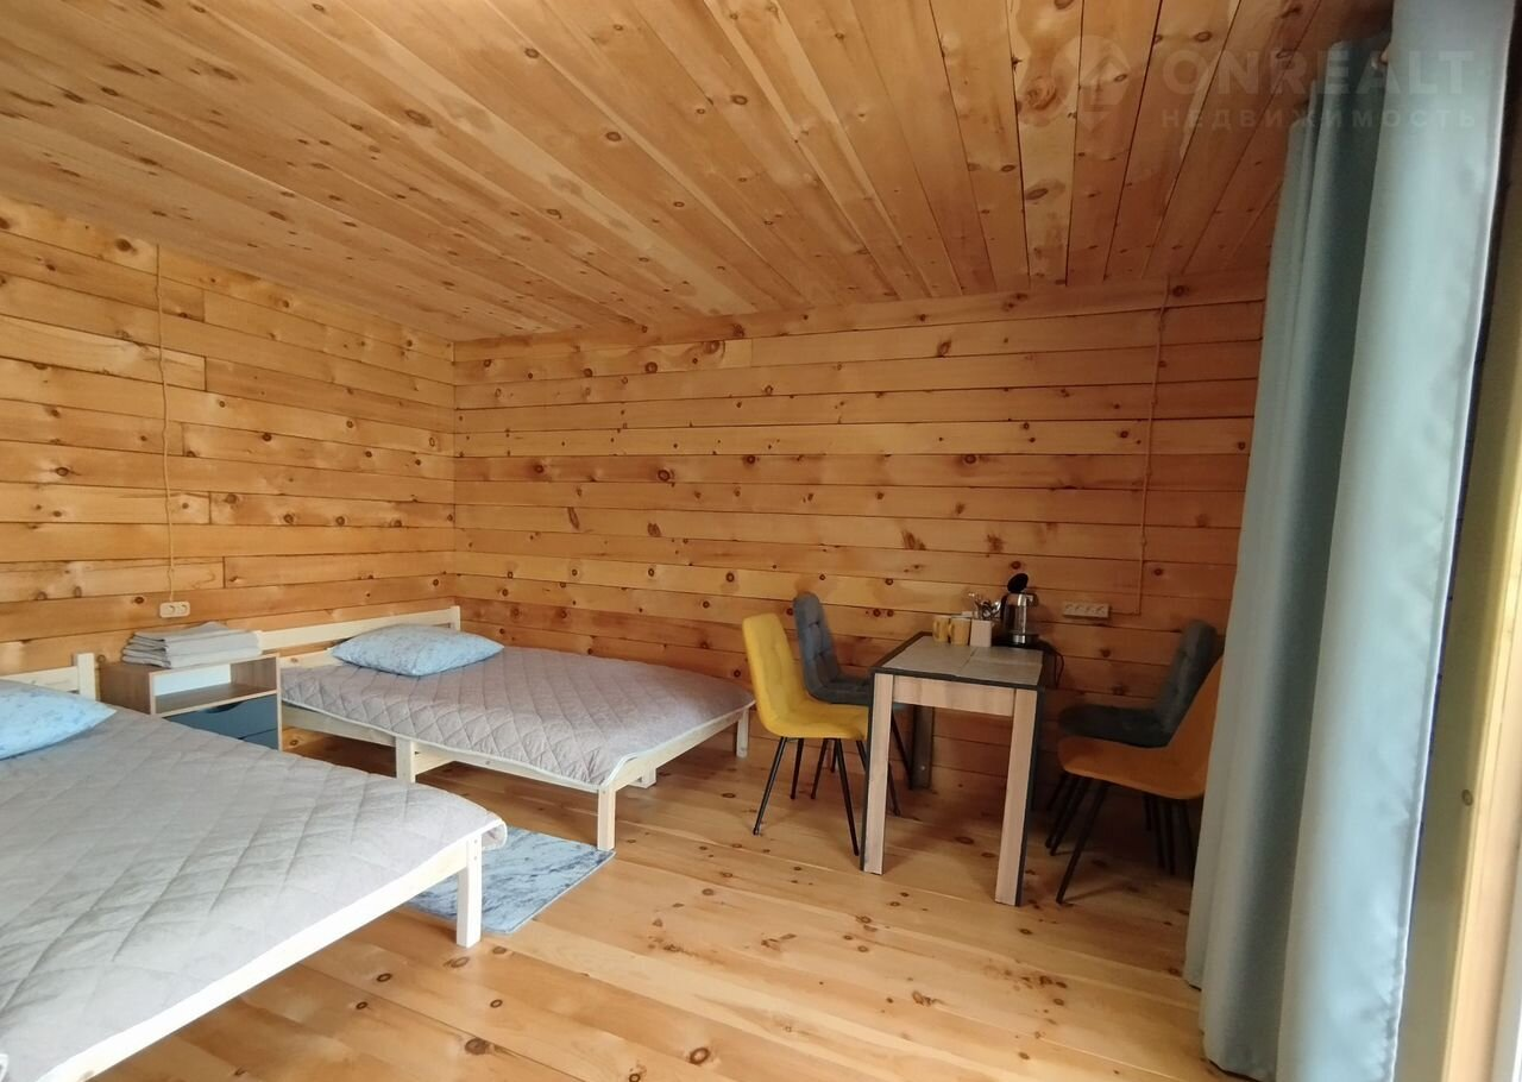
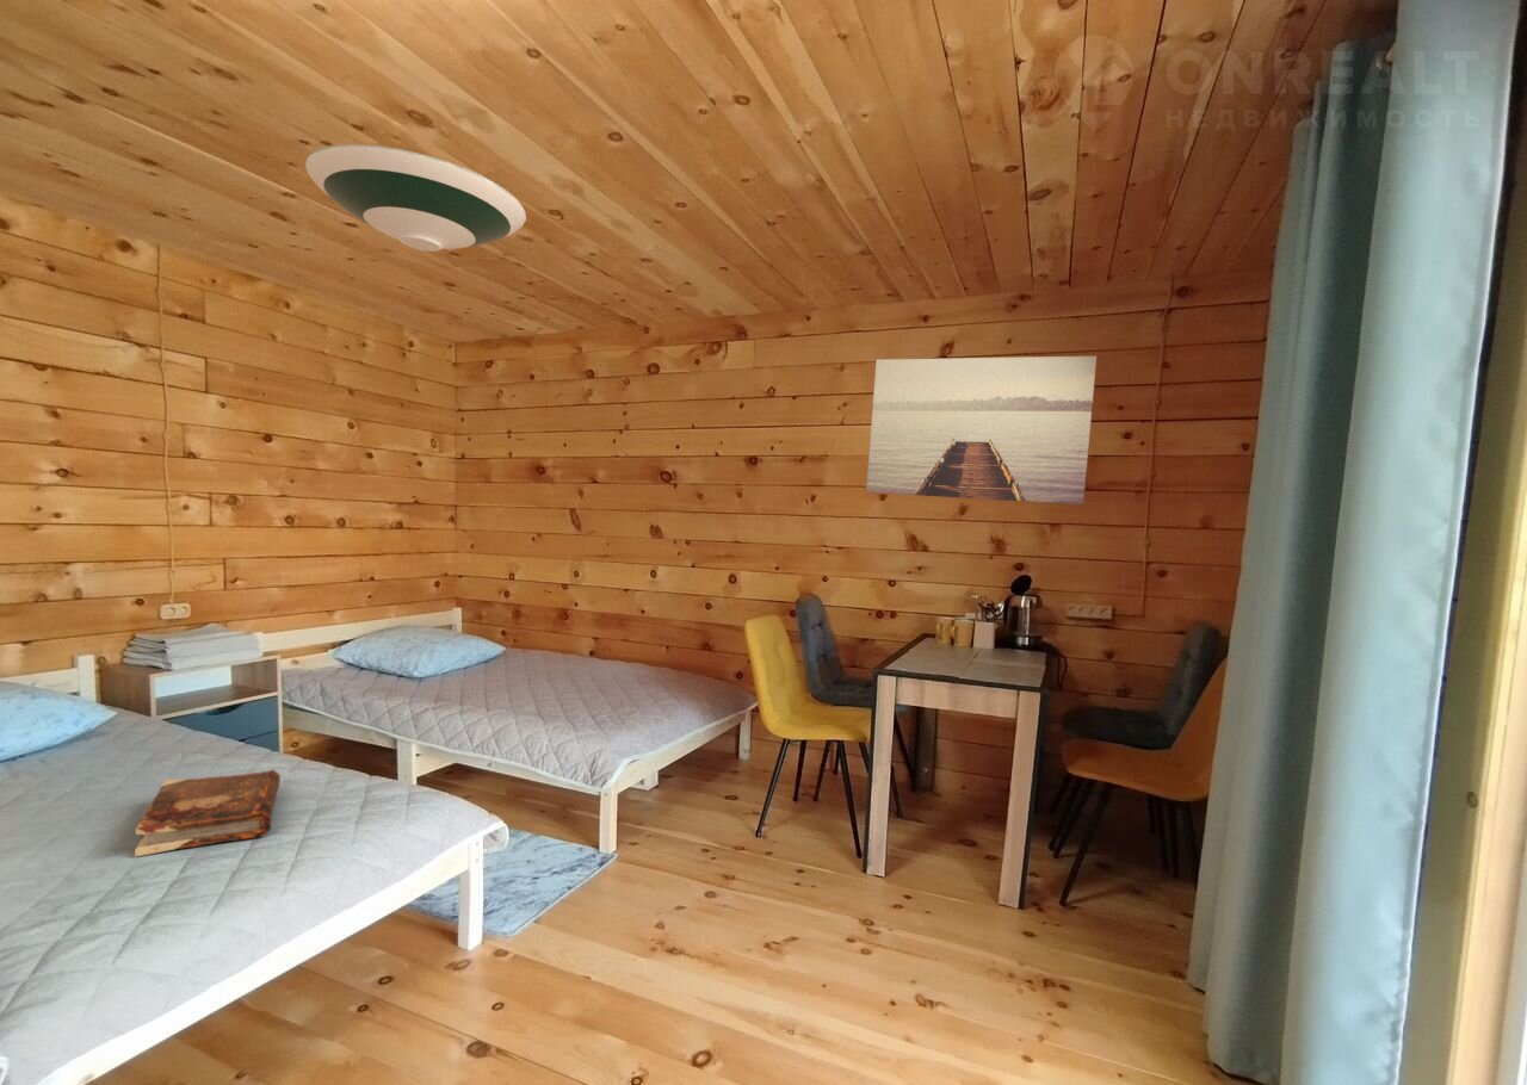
+ wall art [865,355,1098,506]
+ book [134,768,282,858]
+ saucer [304,143,527,253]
